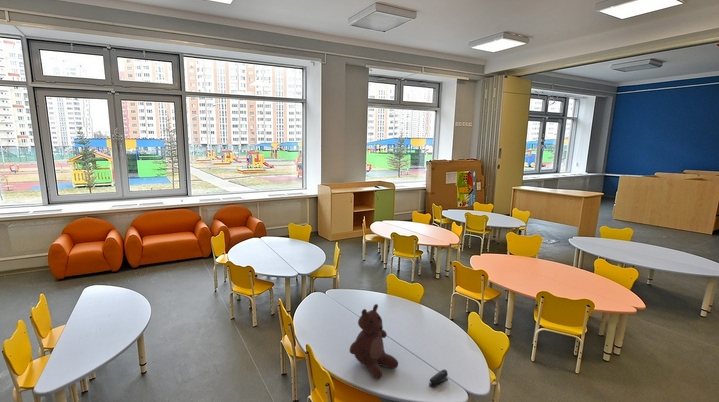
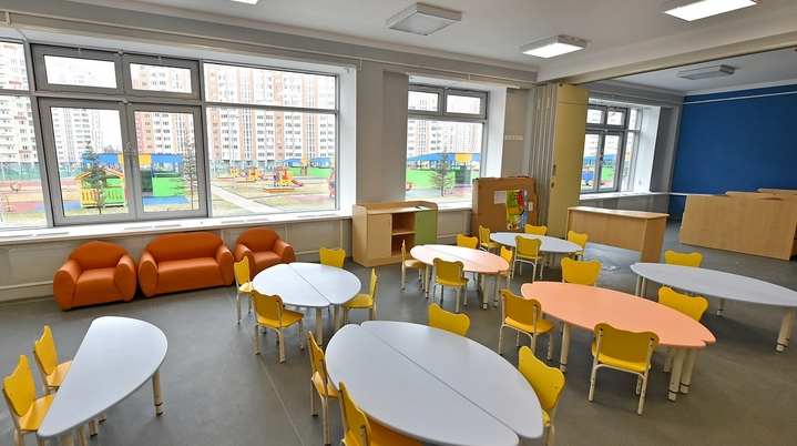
- teddy bear [348,303,399,380]
- stapler [428,368,449,388]
